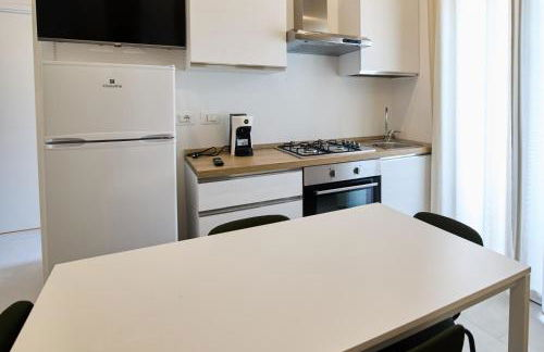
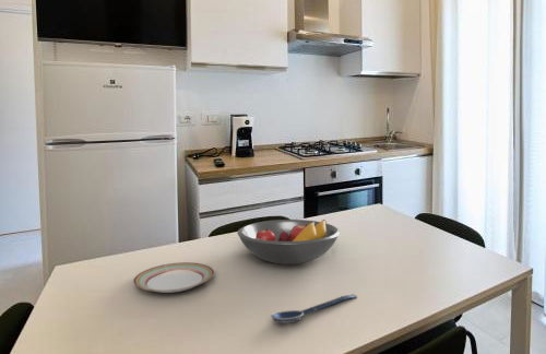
+ spoon [270,293,358,324]
+ plate [132,261,215,294]
+ fruit bowl [237,219,341,266]
